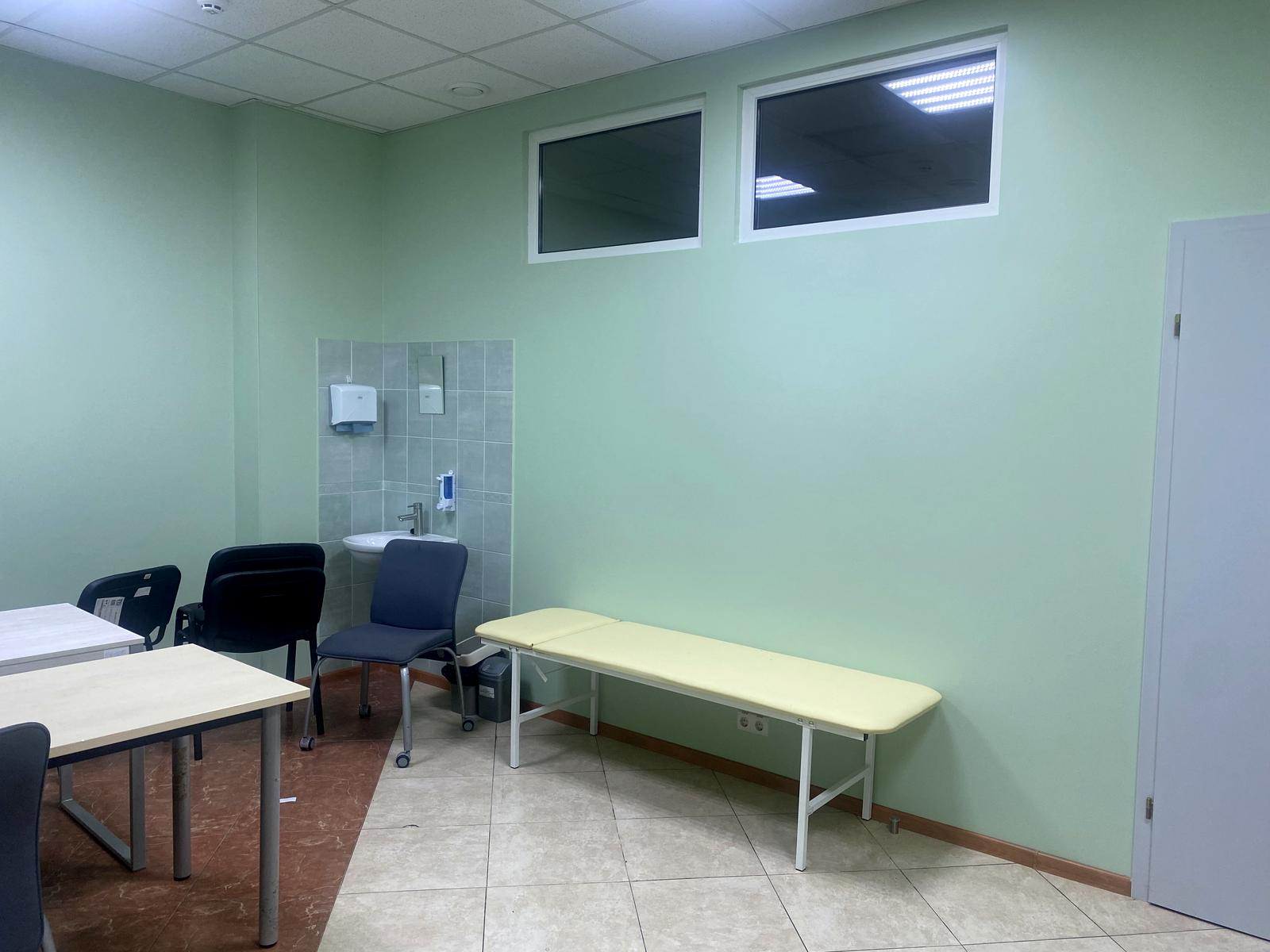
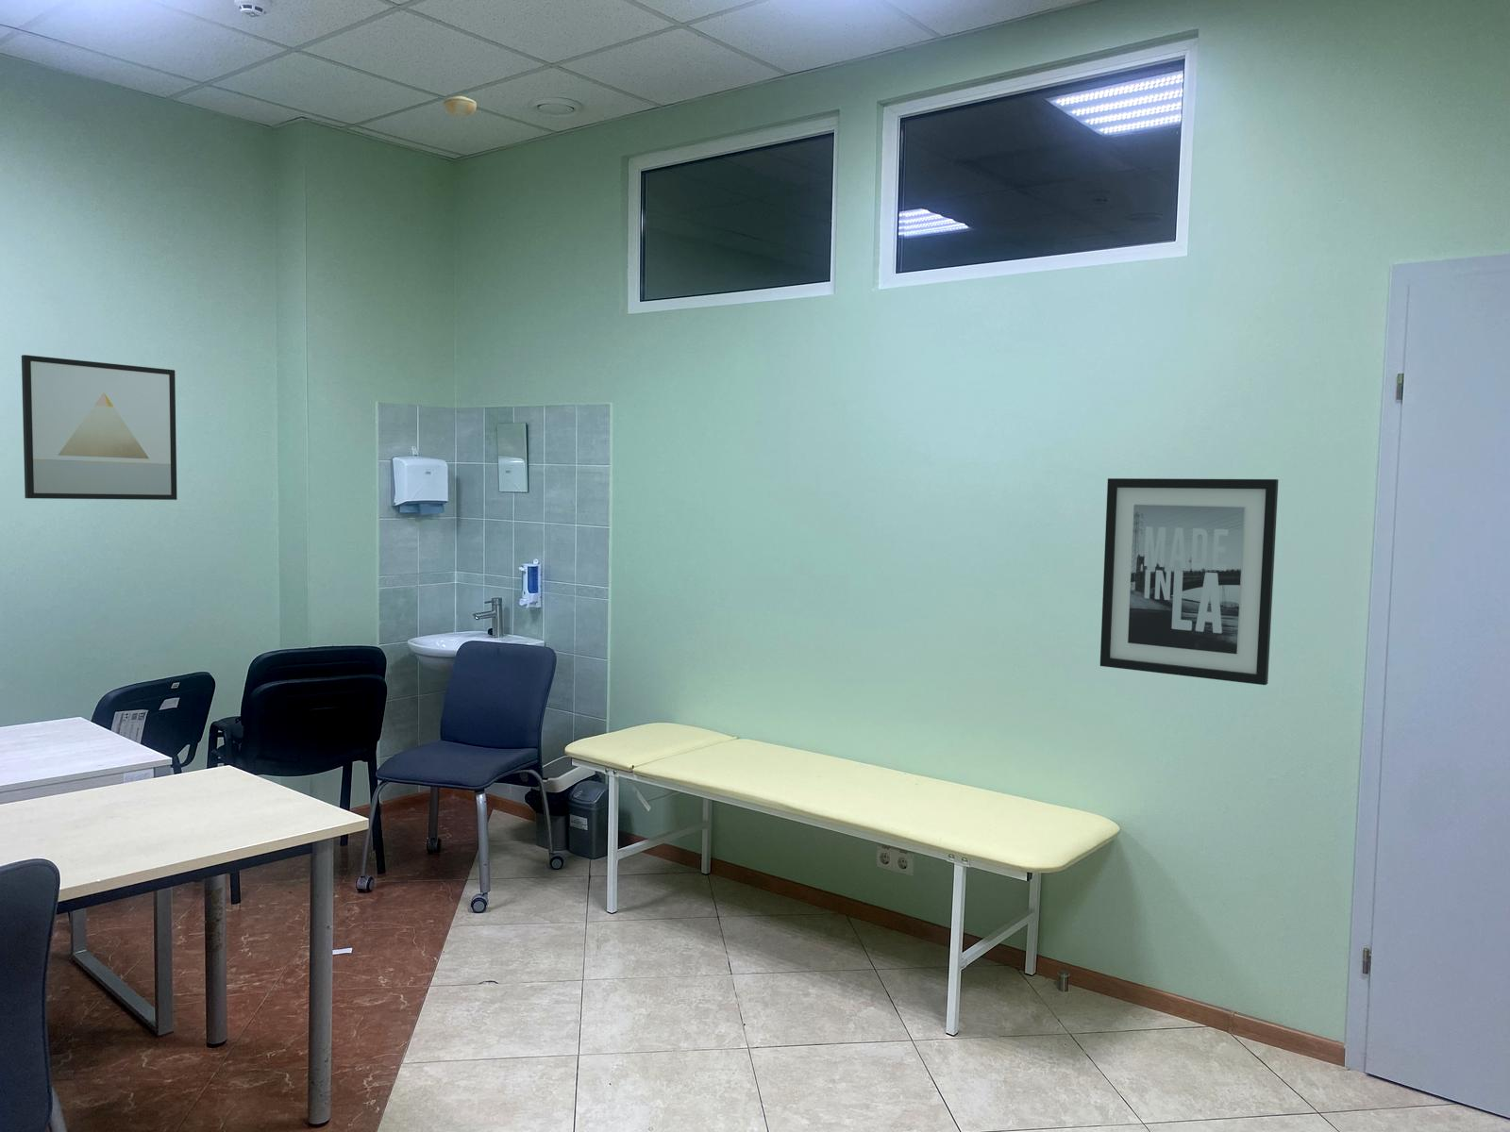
+ smoke detector [442,95,478,118]
+ wall art [1100,477,1279,686]
+ wall art [20,354,178,501]
